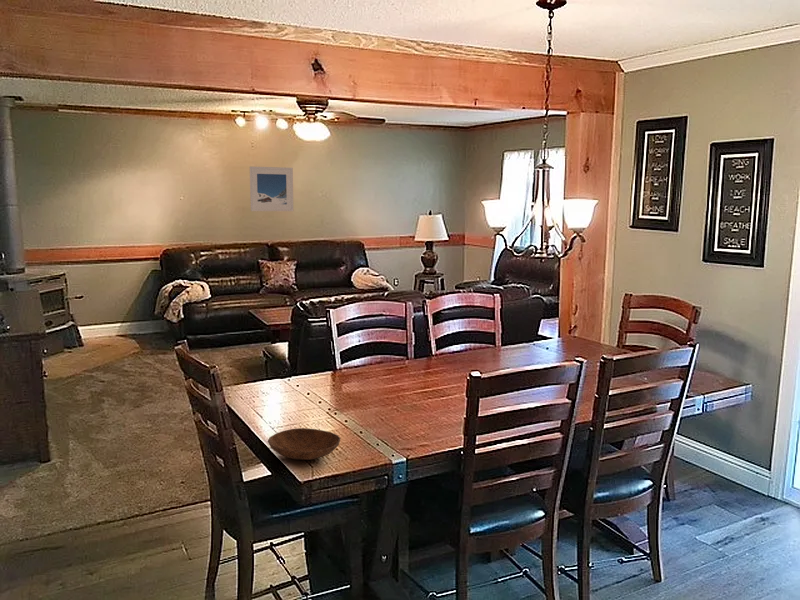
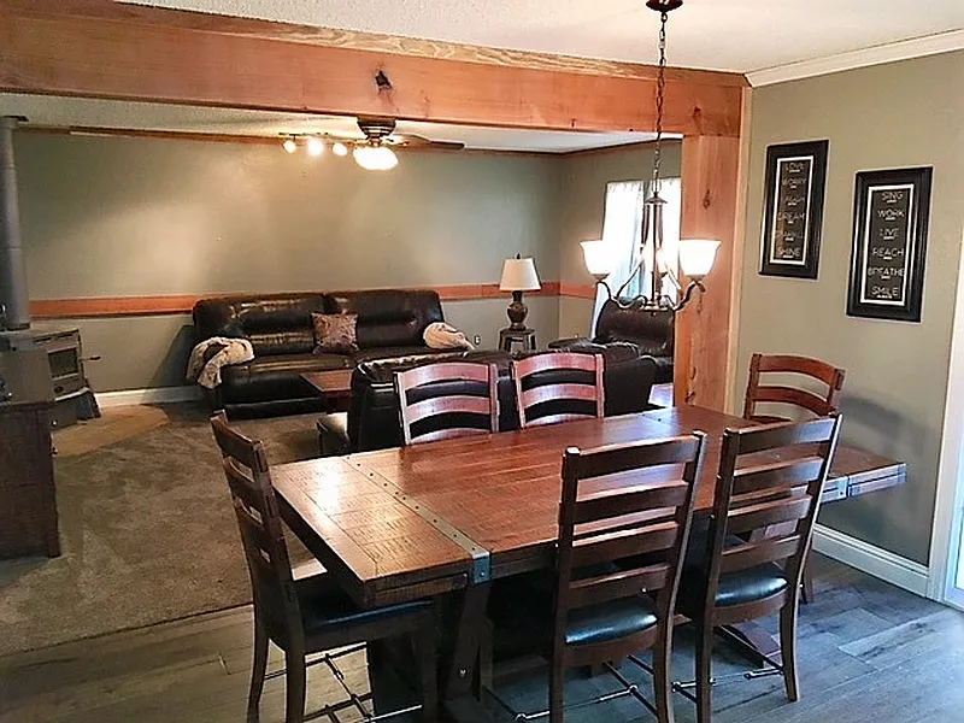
- bowl [266,427,342,461]
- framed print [249,165,294,212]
